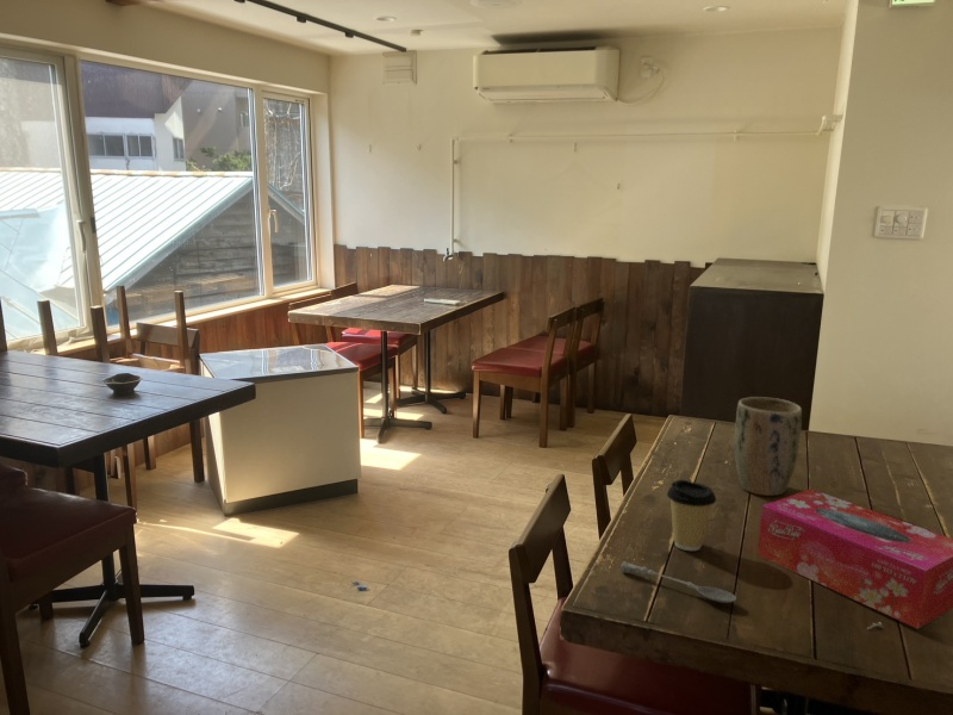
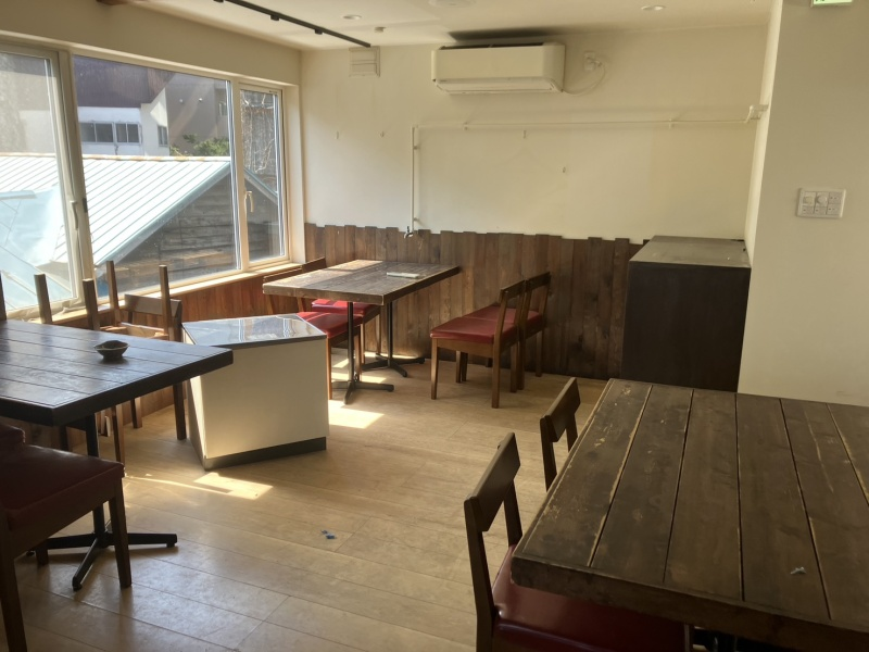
- coffee cup [666,479,717,552]
- plant pot [734,396,803,497]
- soupspoon [619,560,737,604]
- tissue box [756,487,953,630]
